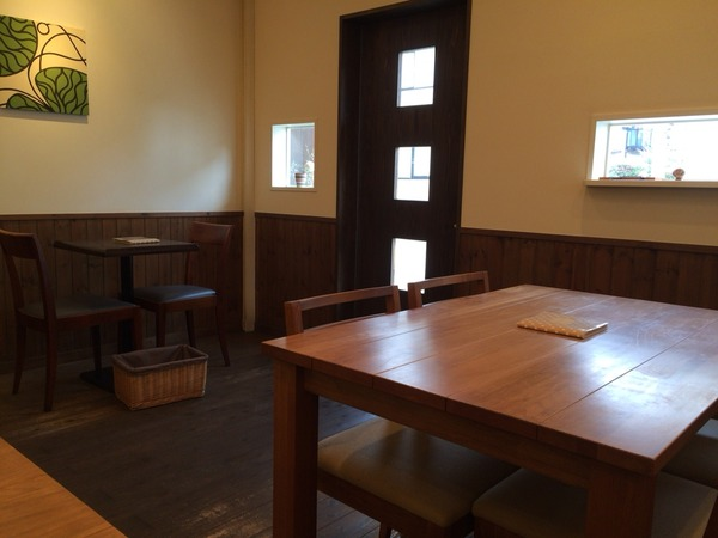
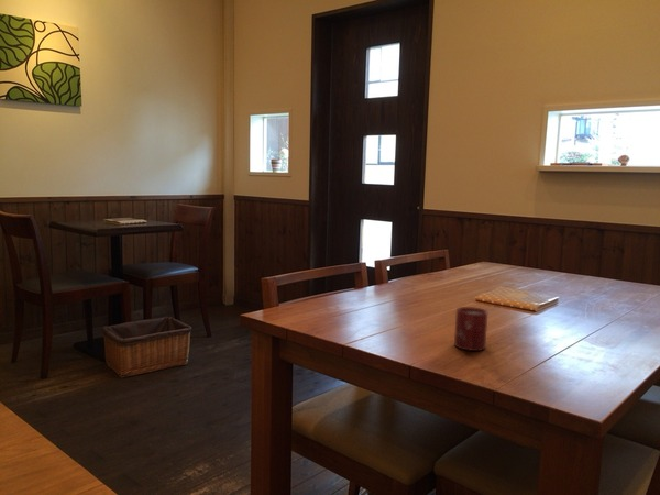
+ cup [453,306,488,352]
